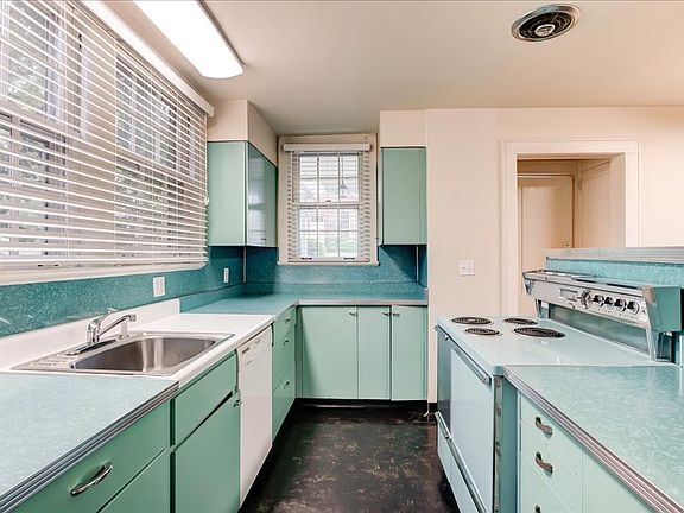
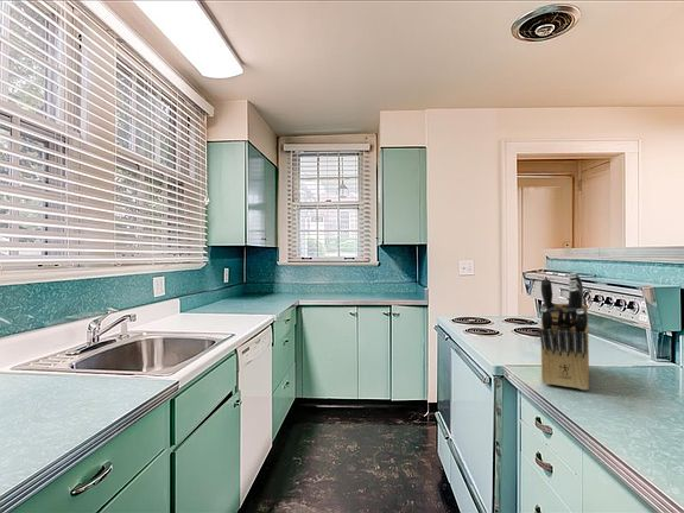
+ knife block [538,272,590,391]
